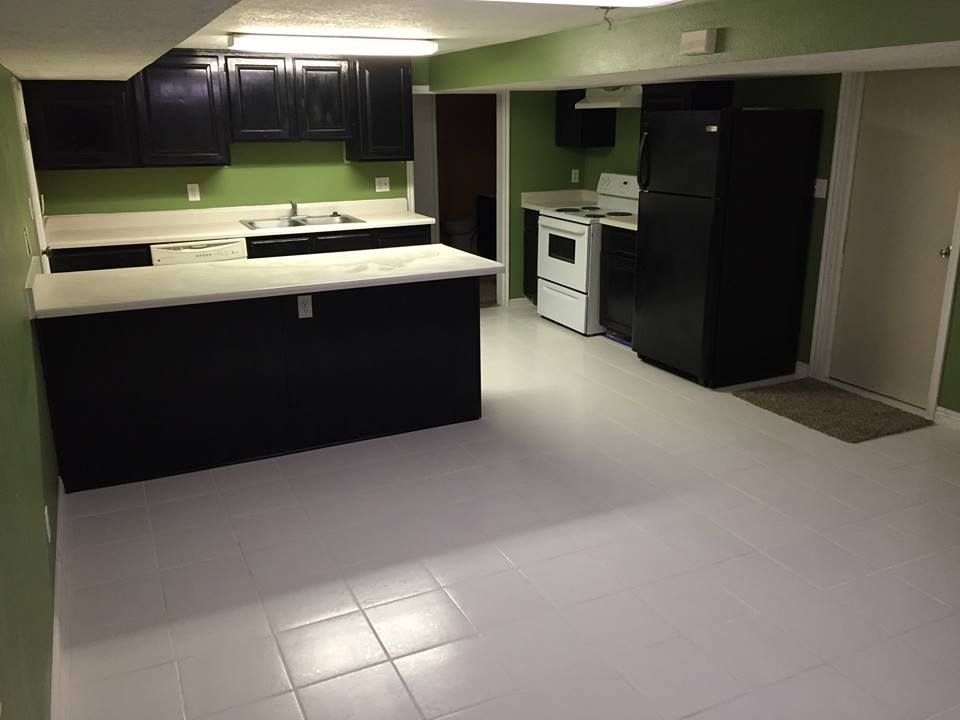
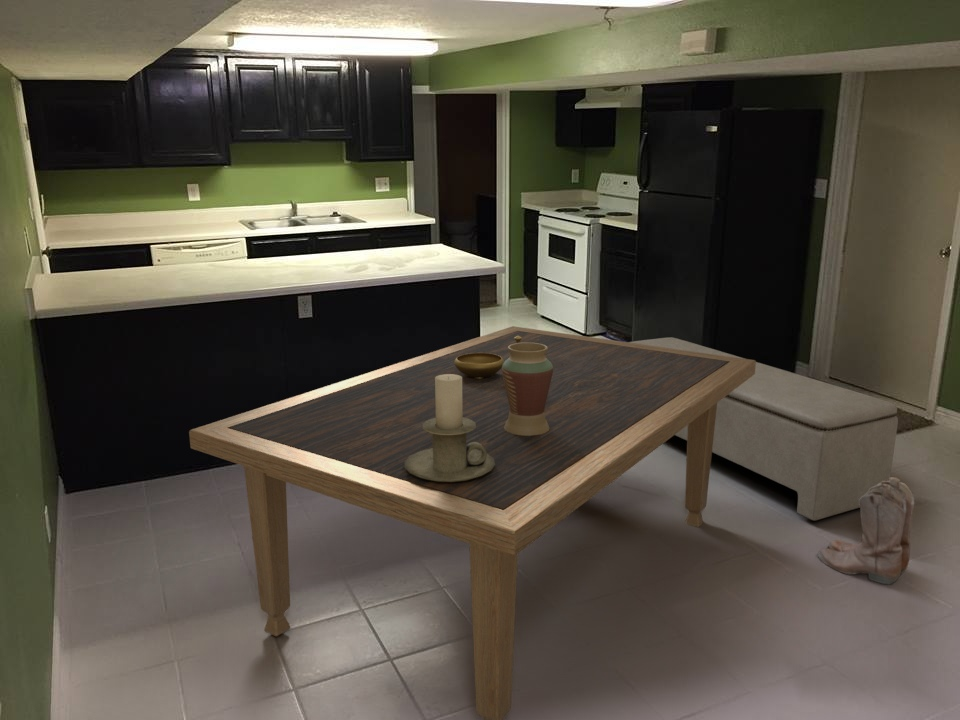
+ candle holder [405,374,495,483]
+ dining table [188,325,757,720]
+ vase [502,343,553,436]
+ boots [816,476,916,586]
+ bench [628,336,899,522]
+ decorative bowl [454,336,522,379]
